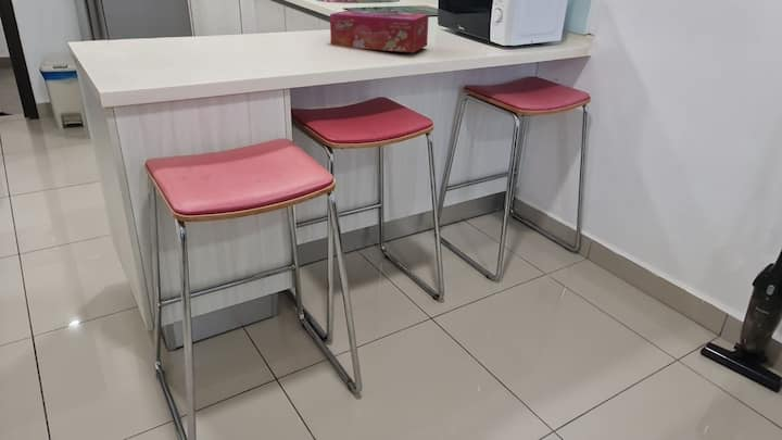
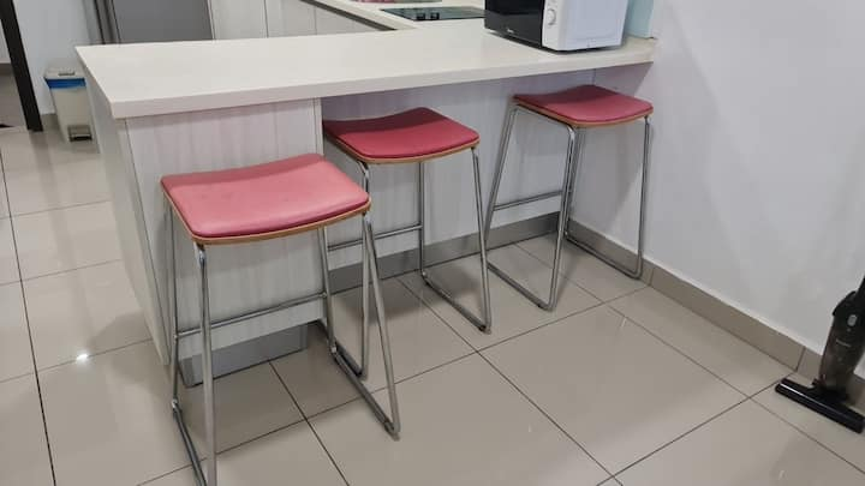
- tissue box [329,9,430,53]
